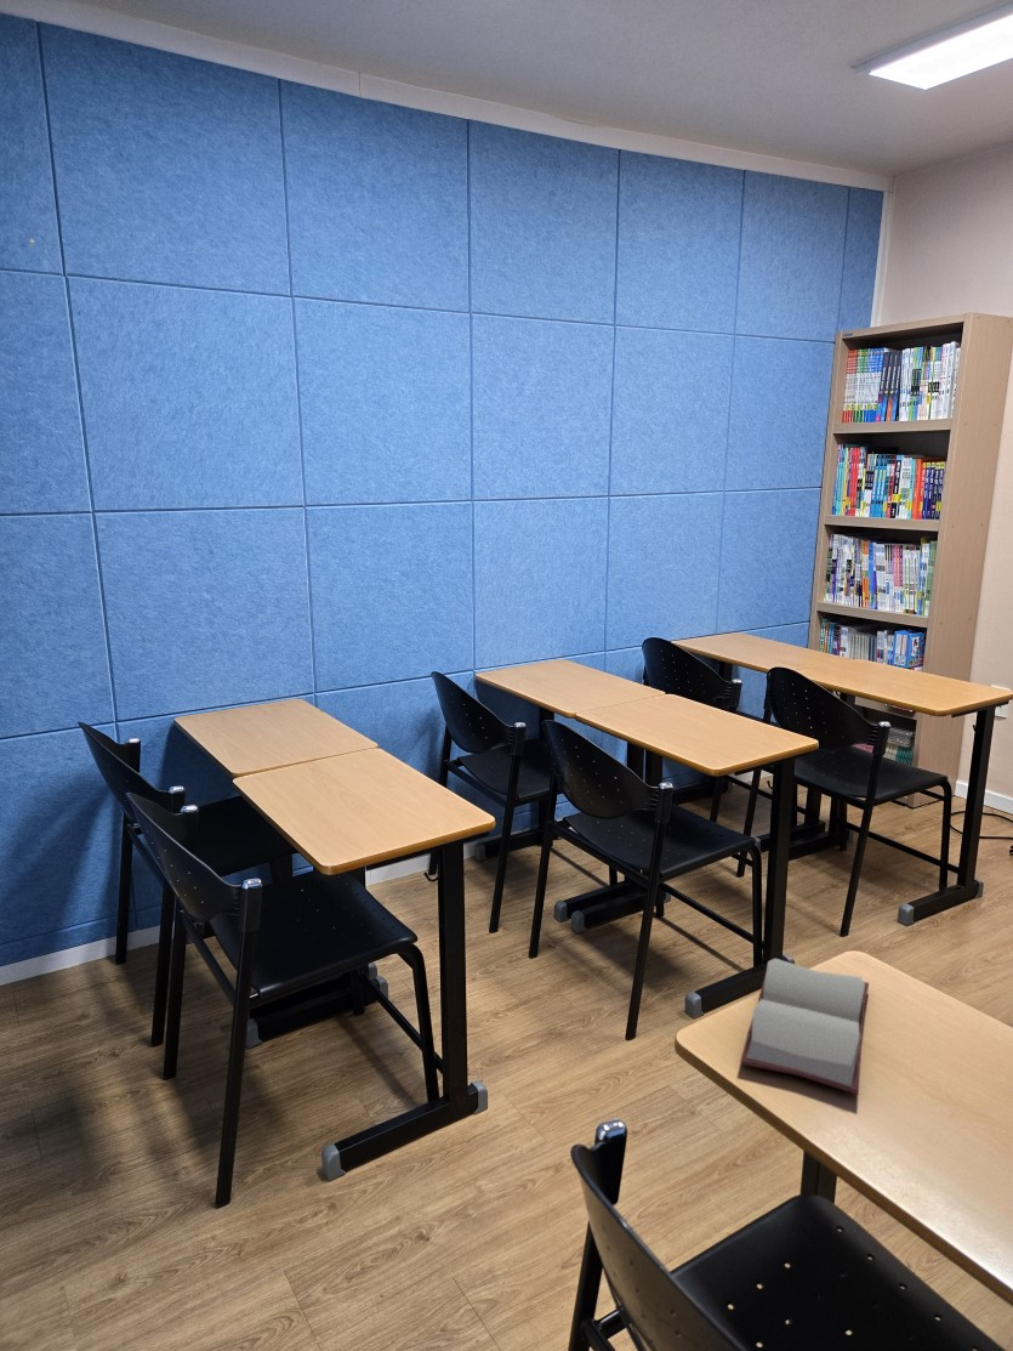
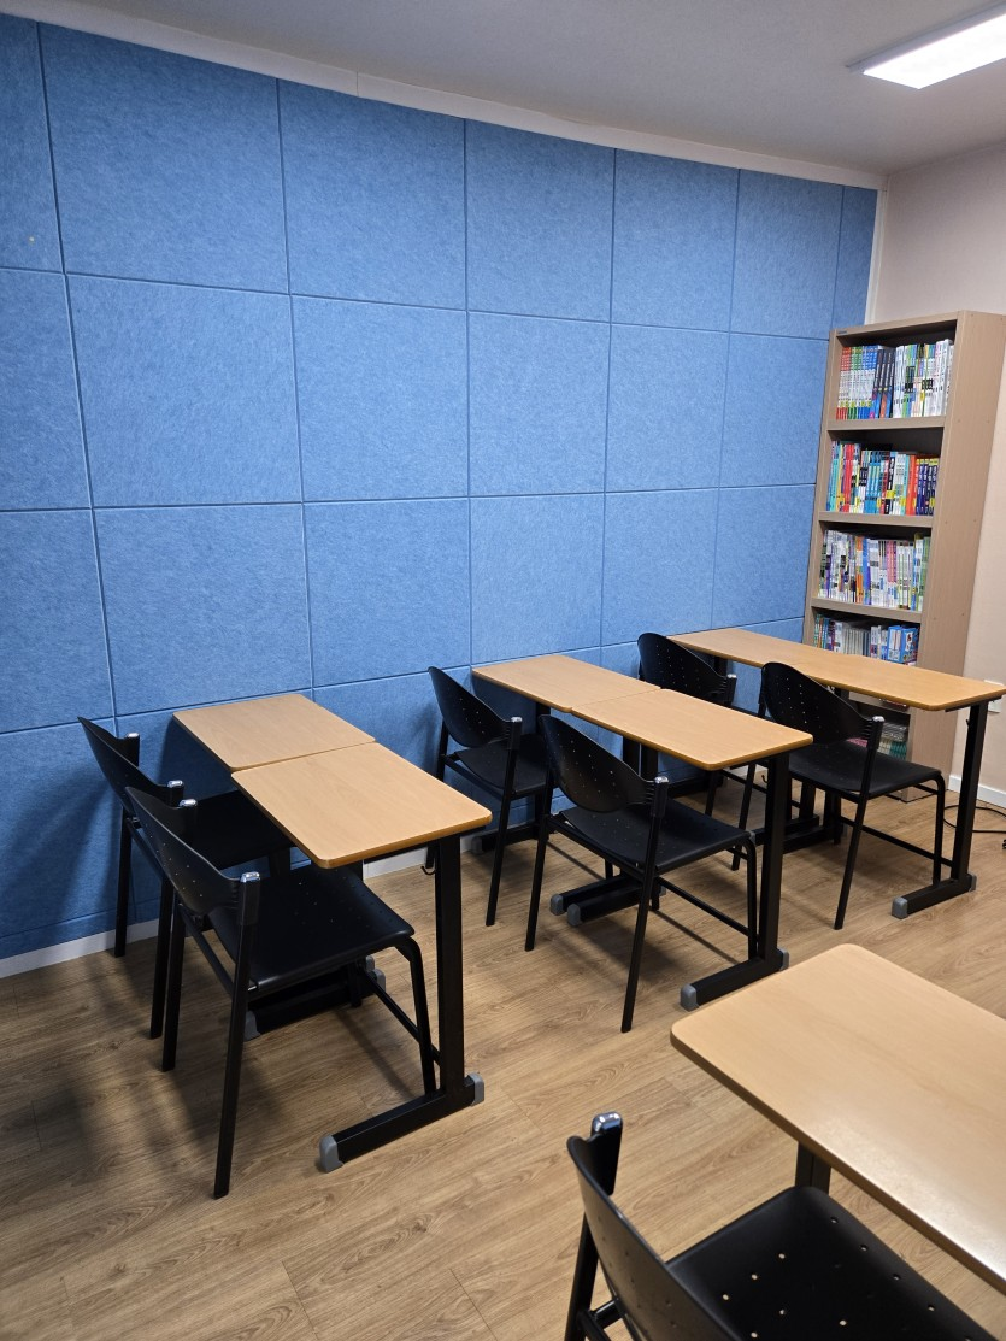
- hardback book [739,958,870,1096]
